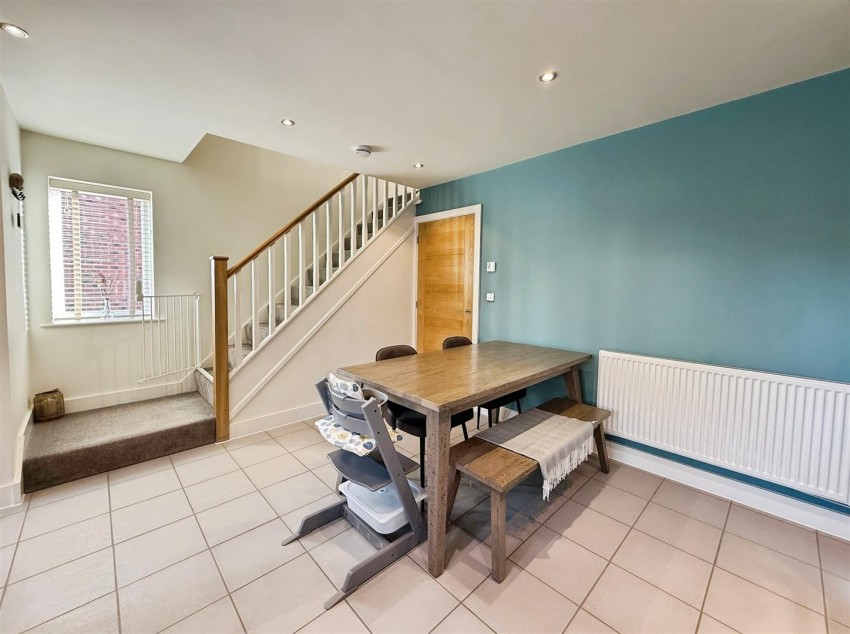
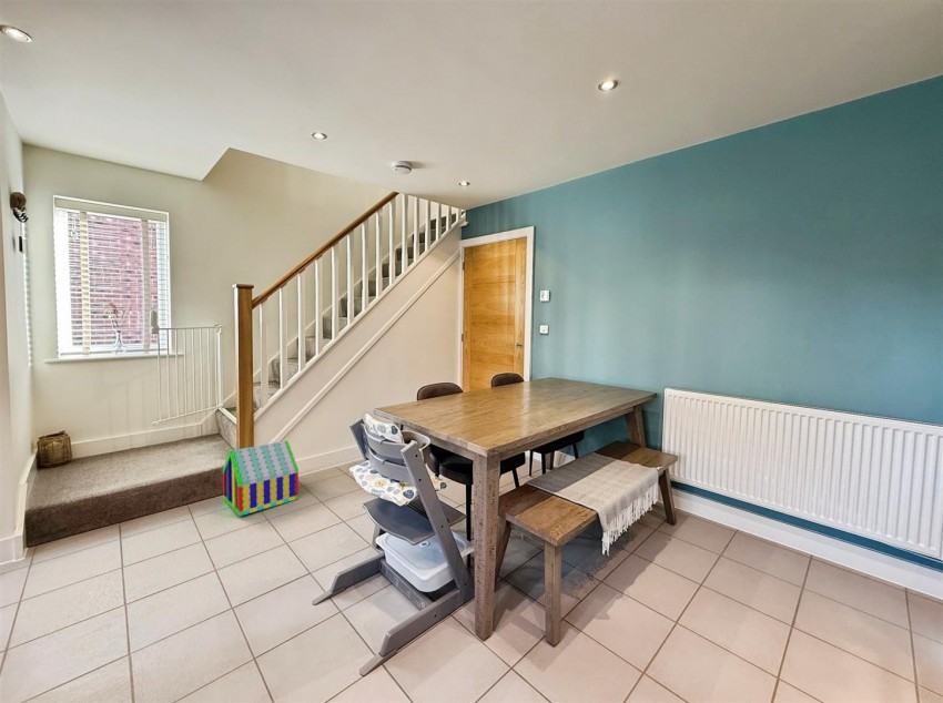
+ toy house [222,439,300,517]
